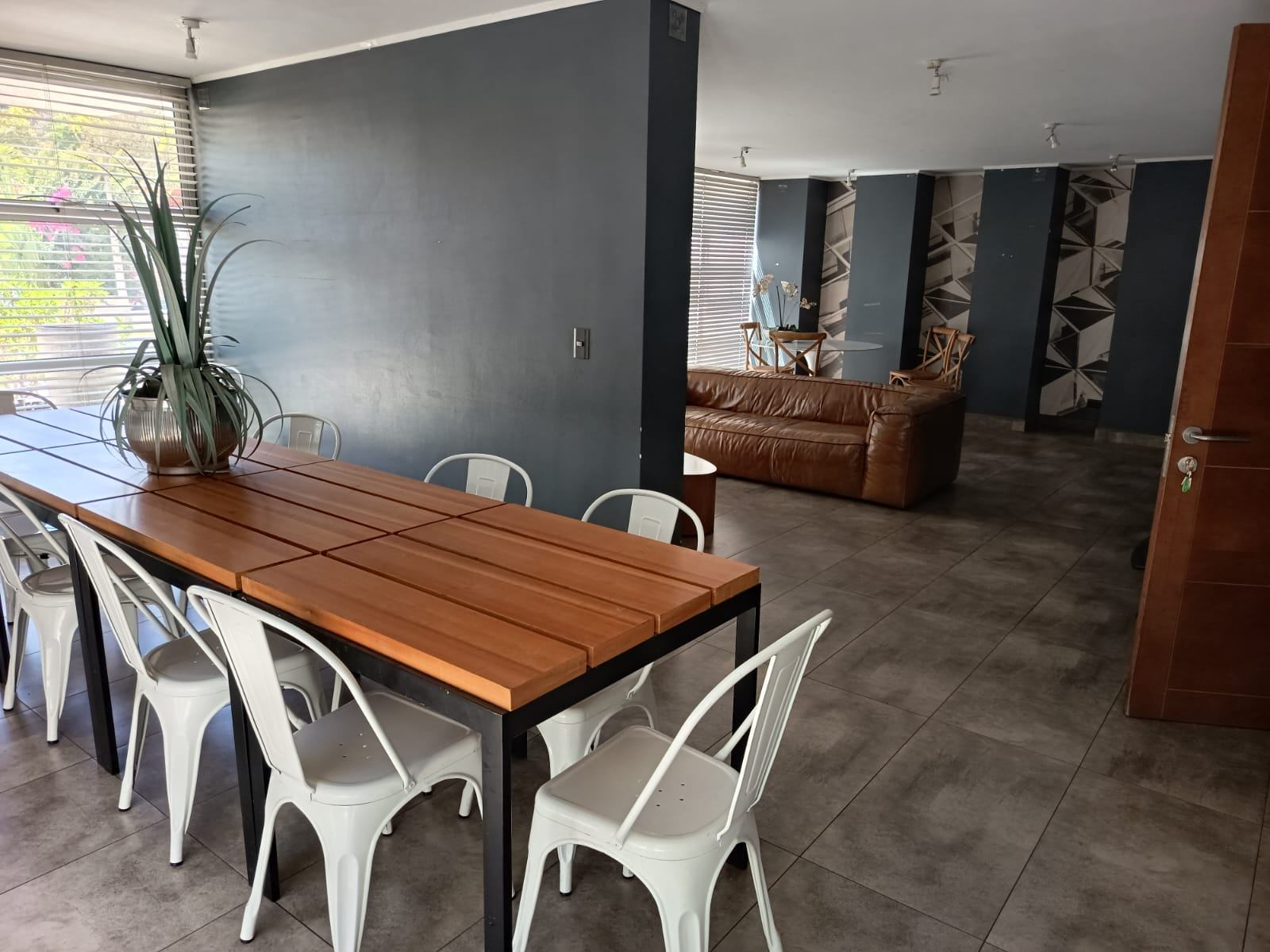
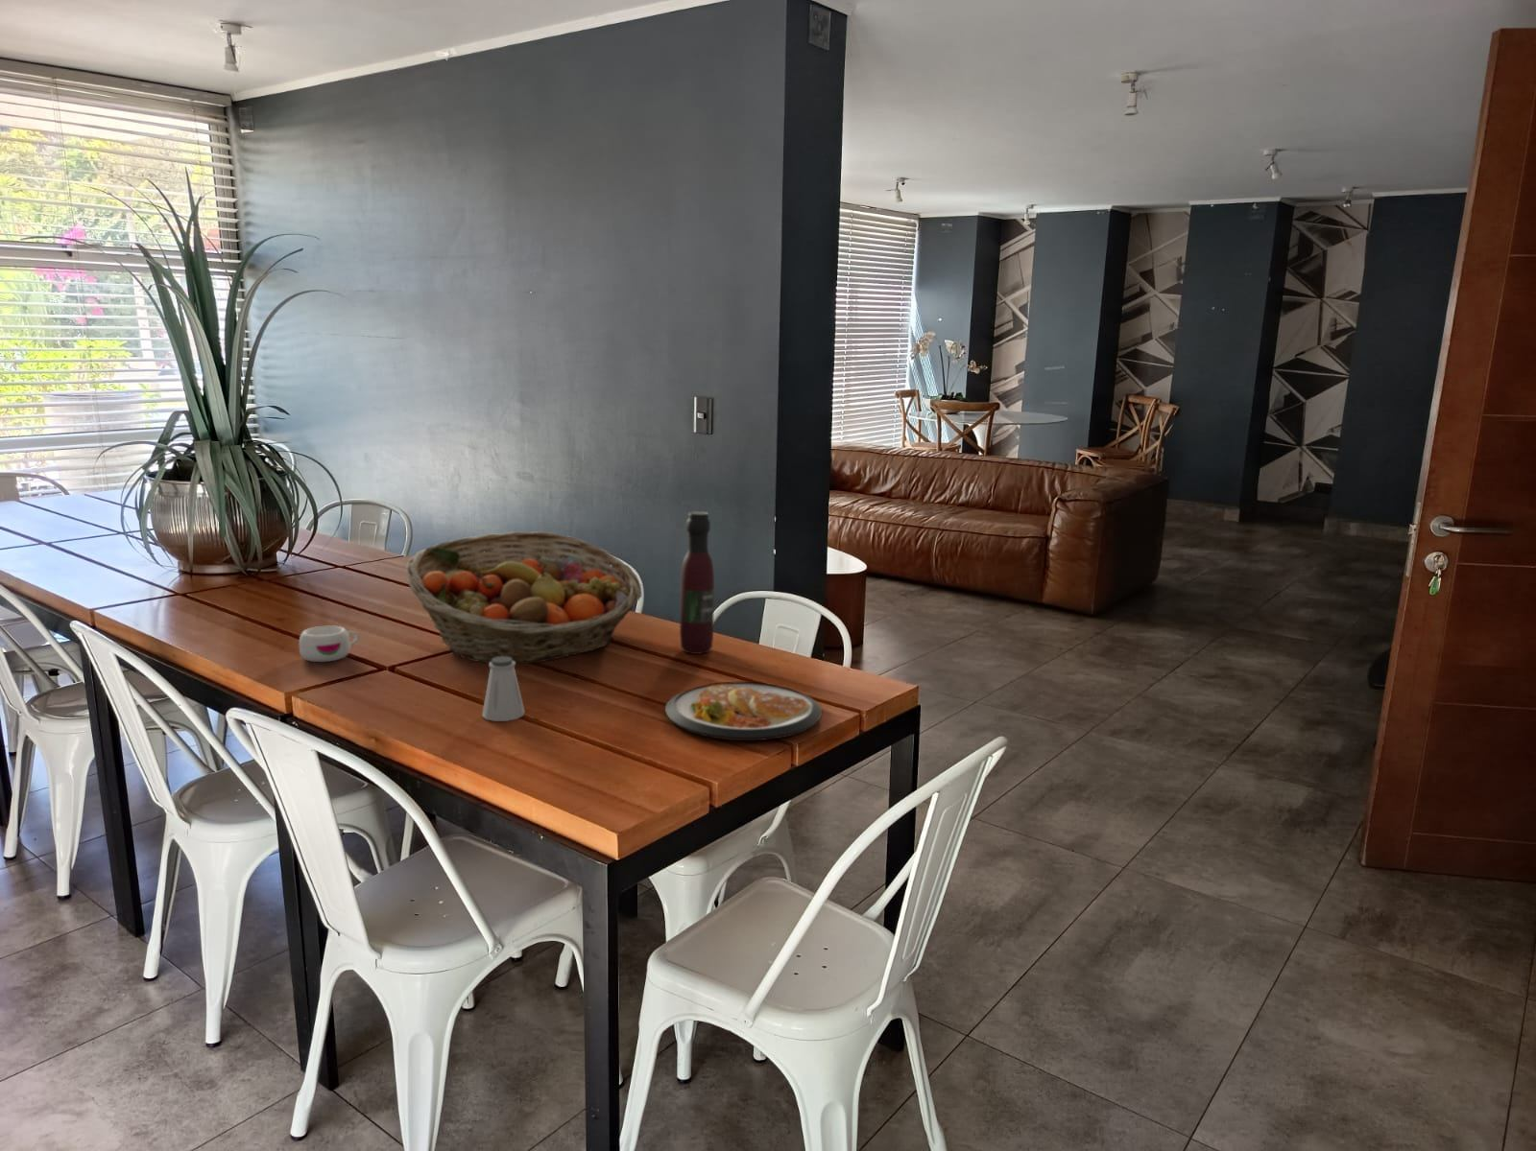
+ saltshaker [481,657,525,722]
+ fruit basket [405,531,643,665]
+ wine bottle [679,510,715,655]
+ mug [299,624,360,663]
+ dish [664,681,822,741]
